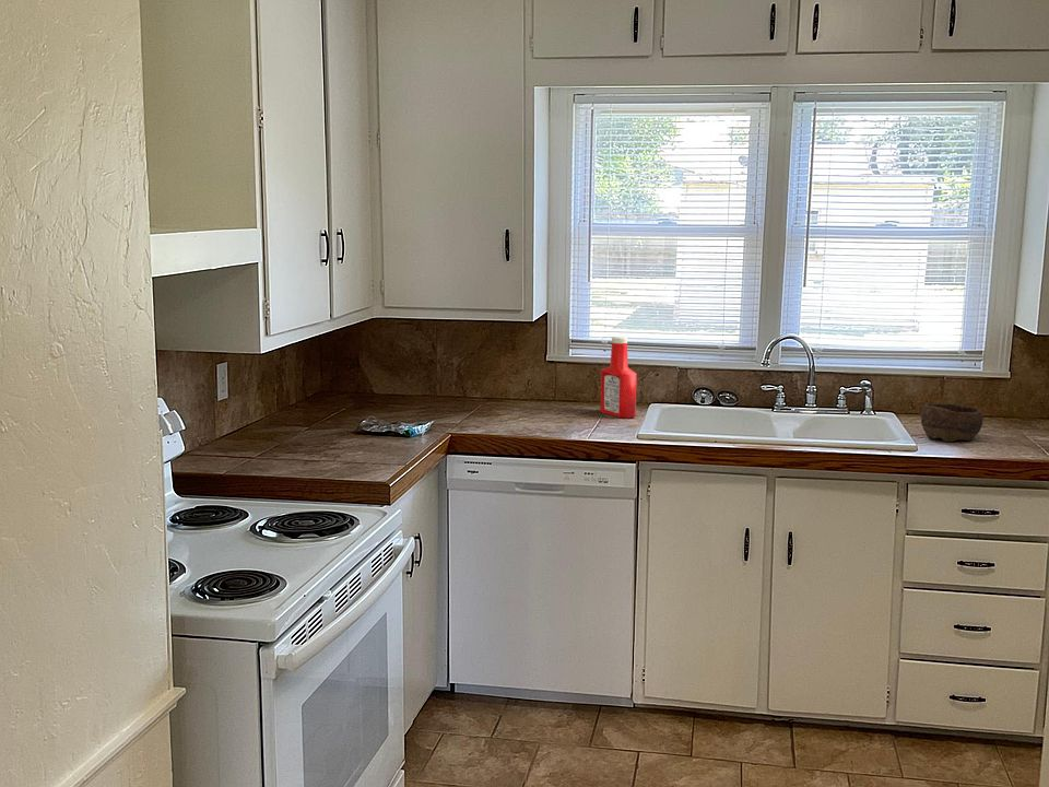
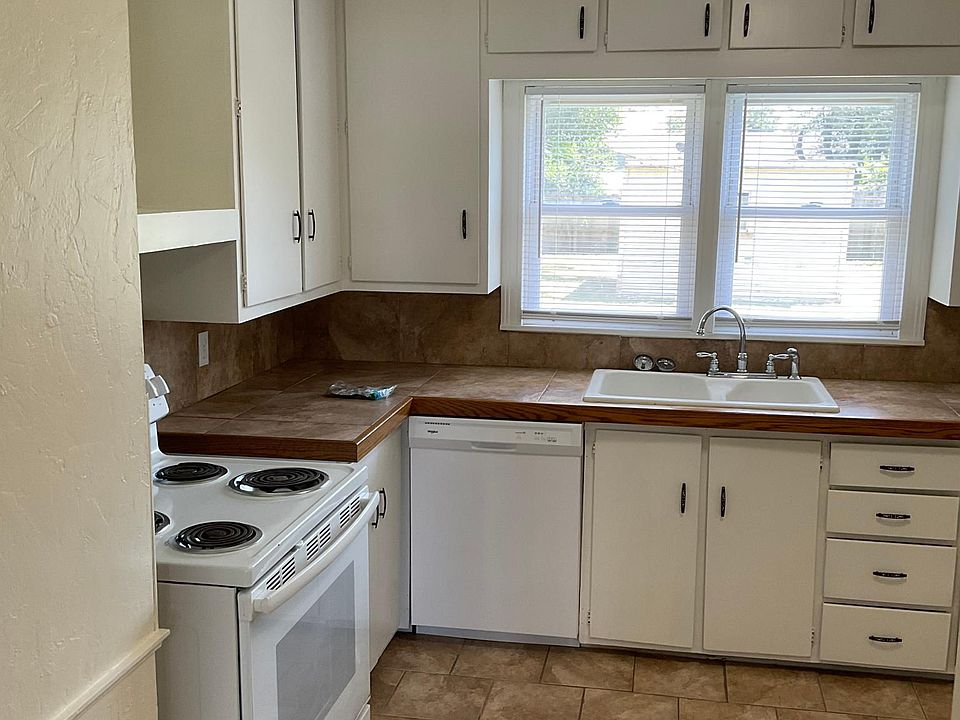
- soap bottle [599,336,638,419]
- bowl [920,402,983,443]
